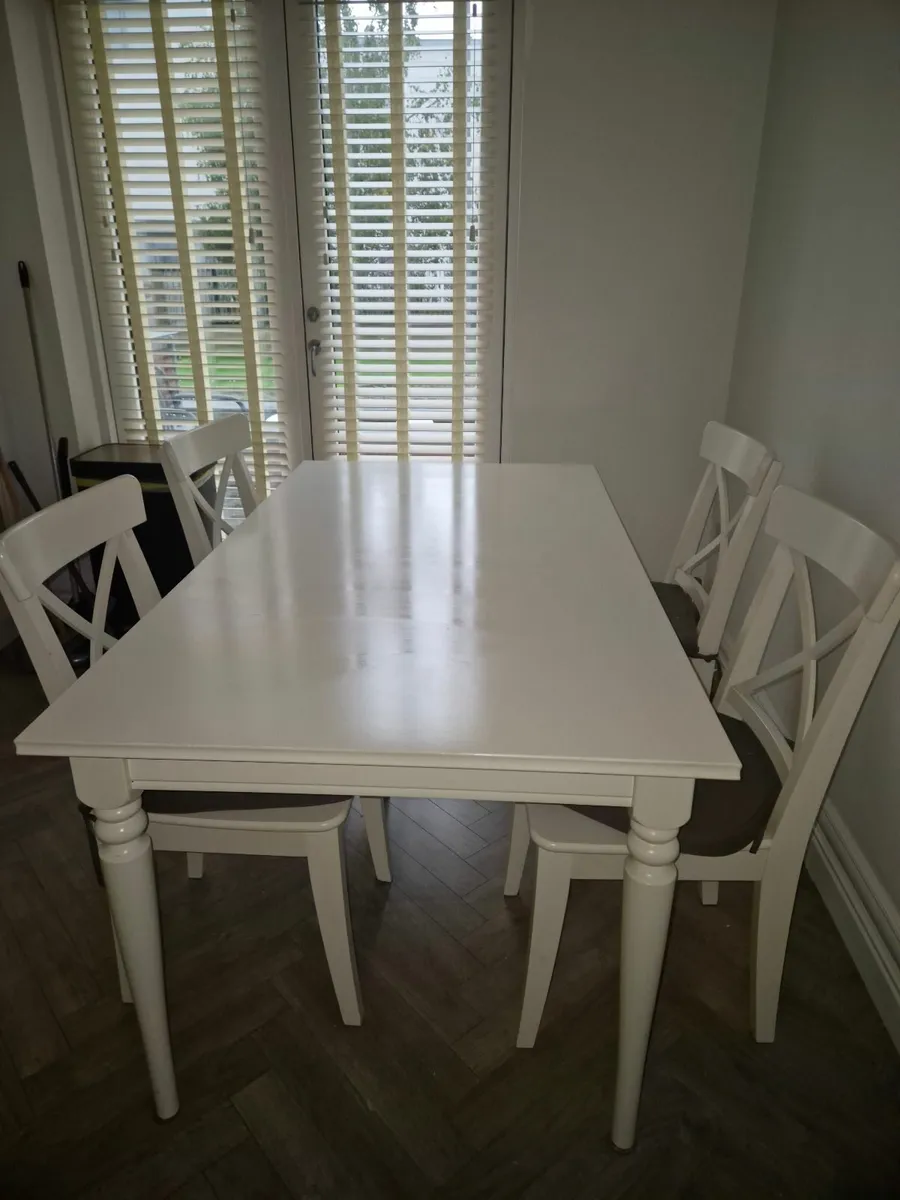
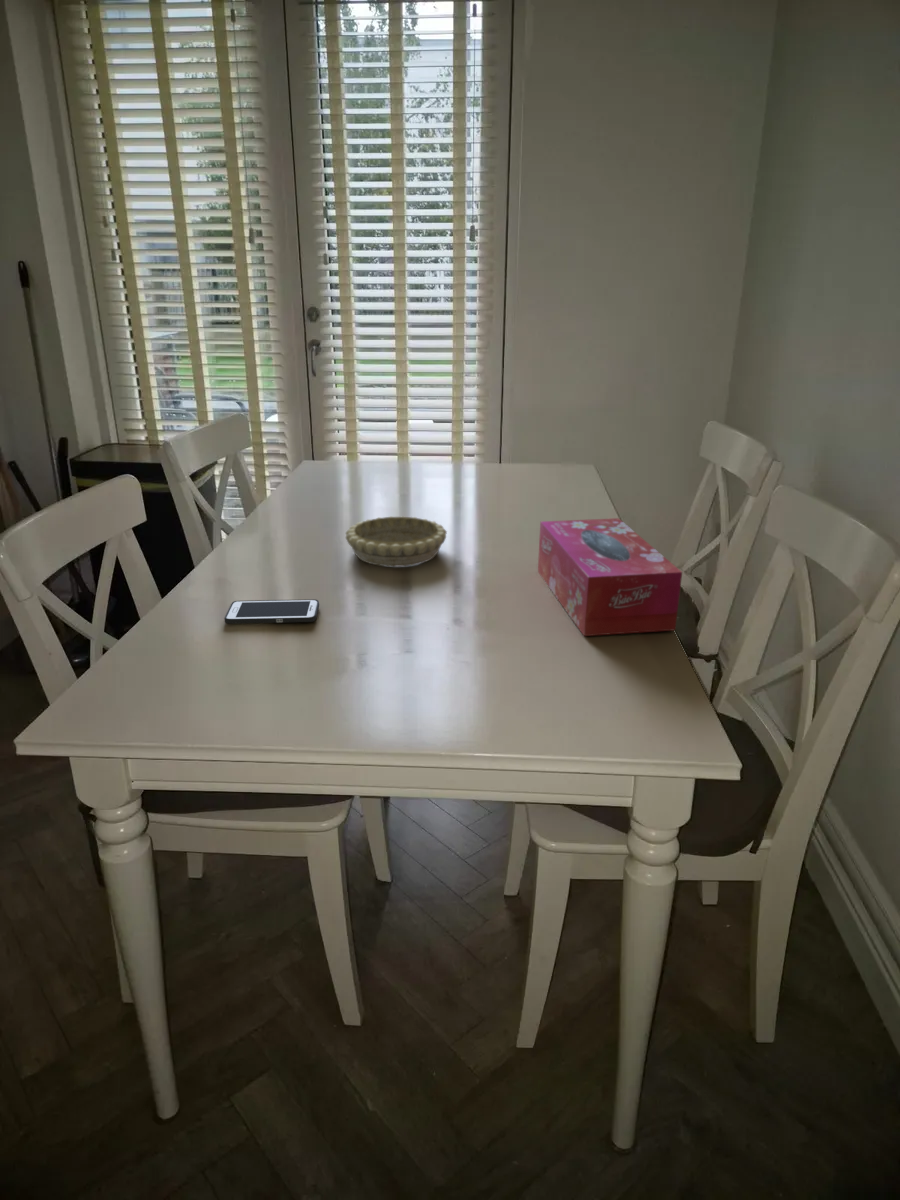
+ cell phone [224,598,320,625]
+ tissue box [537,517,683,637]
+ decorative bowl [345,515,448,568]
